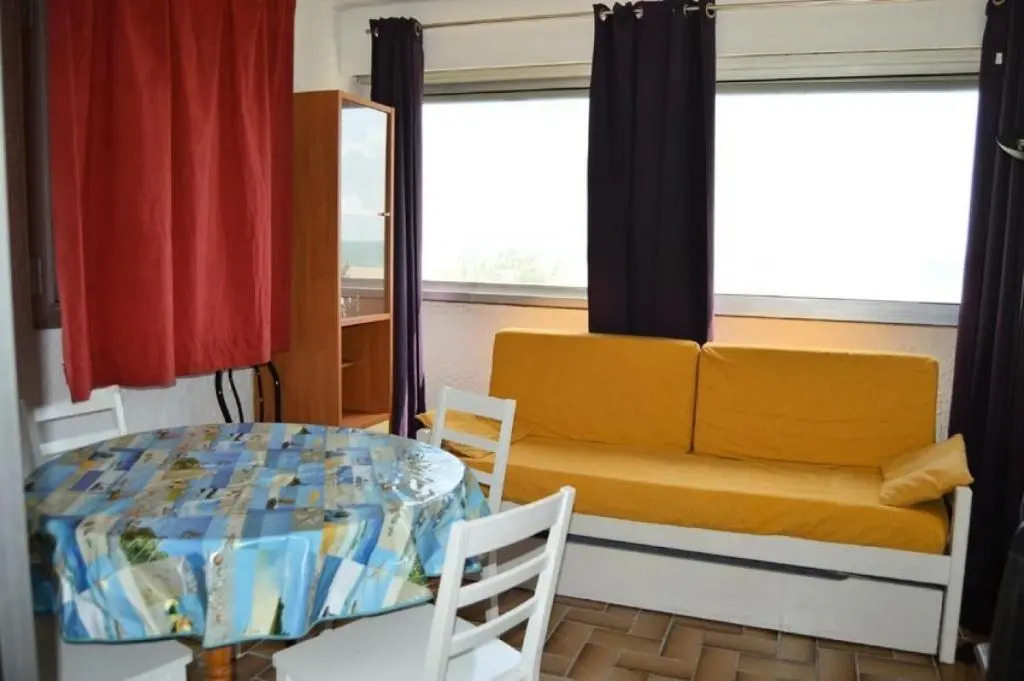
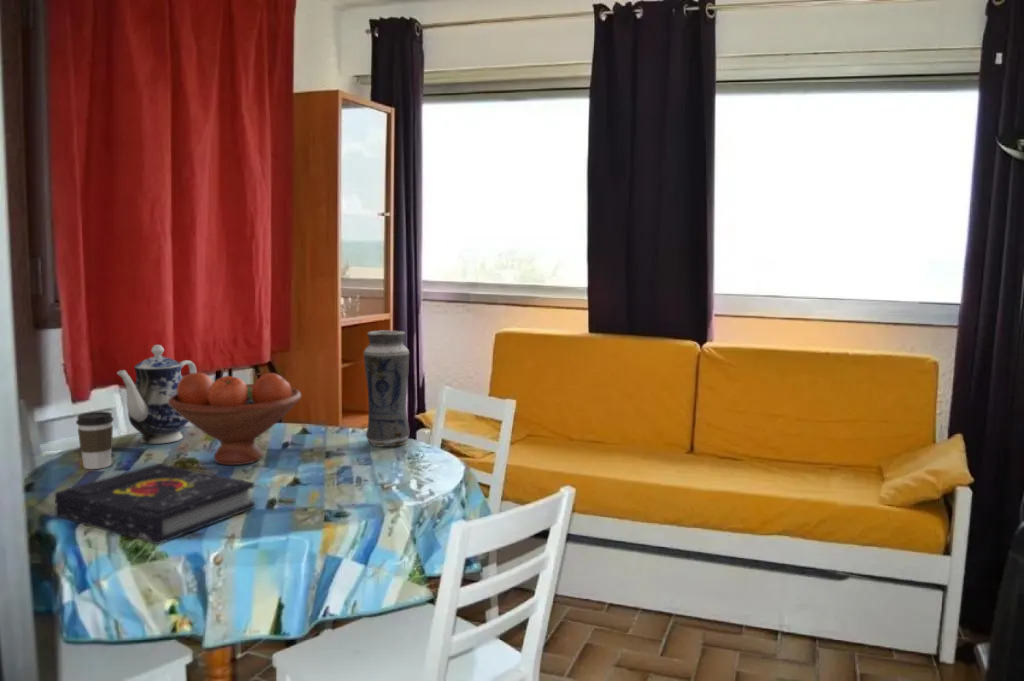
+ vase [363,329,411,448]
+ book [54,463,256,545]
+ coffee cup [75,411,115,470]
+ teapot [116,344,198,445]
+ fruit bowl [168,372,302,466]
